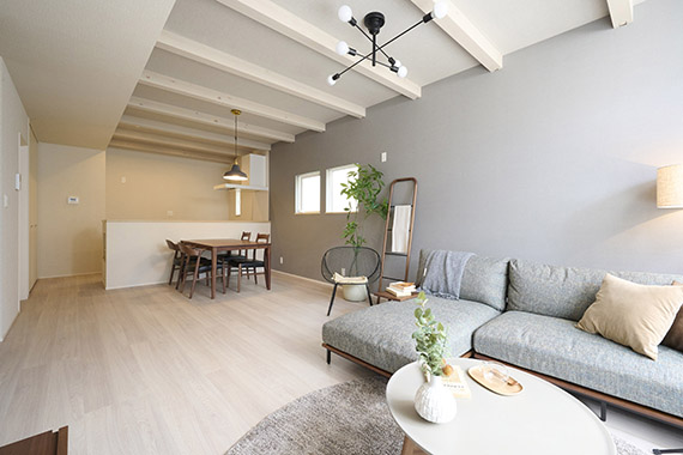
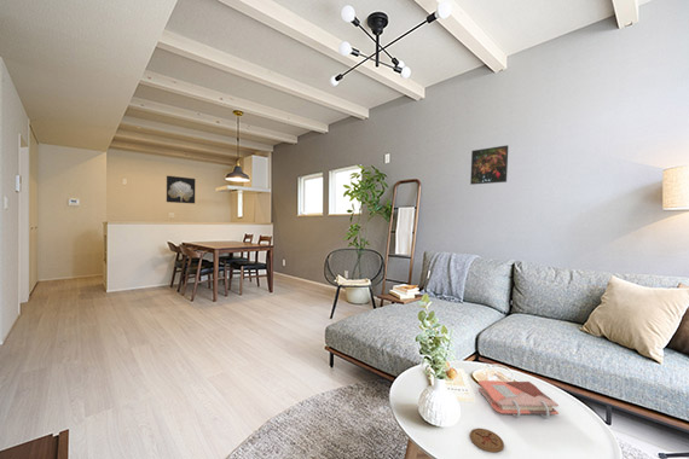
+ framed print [469,144,509,186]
+ wall art [166,175,196,204]
+ phonebook [477,379,560,419]
+ coaster [469,428,505,454]
